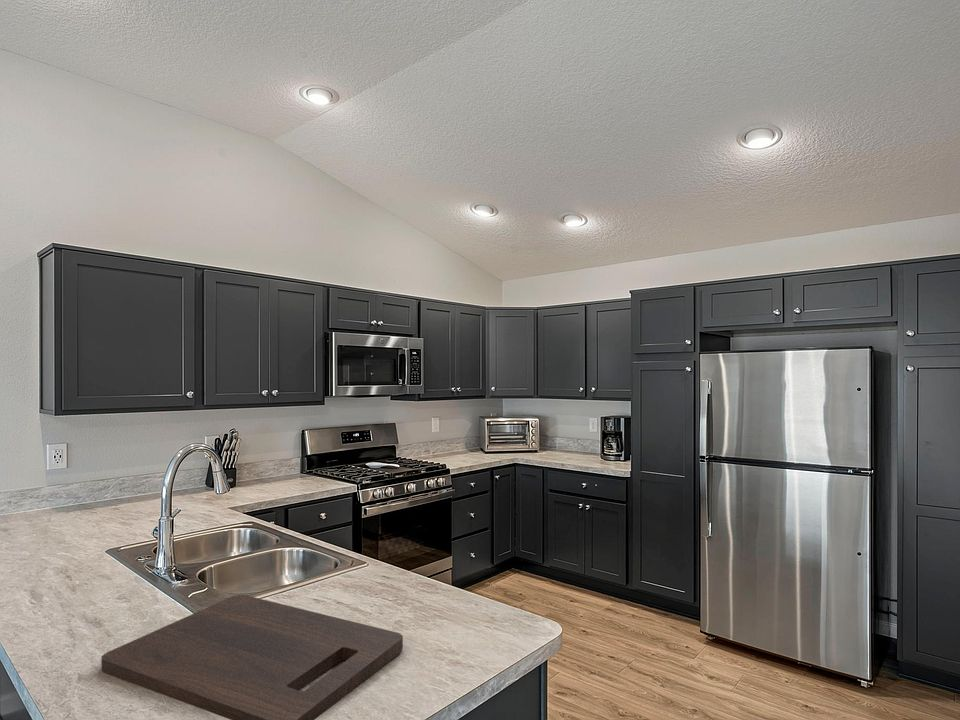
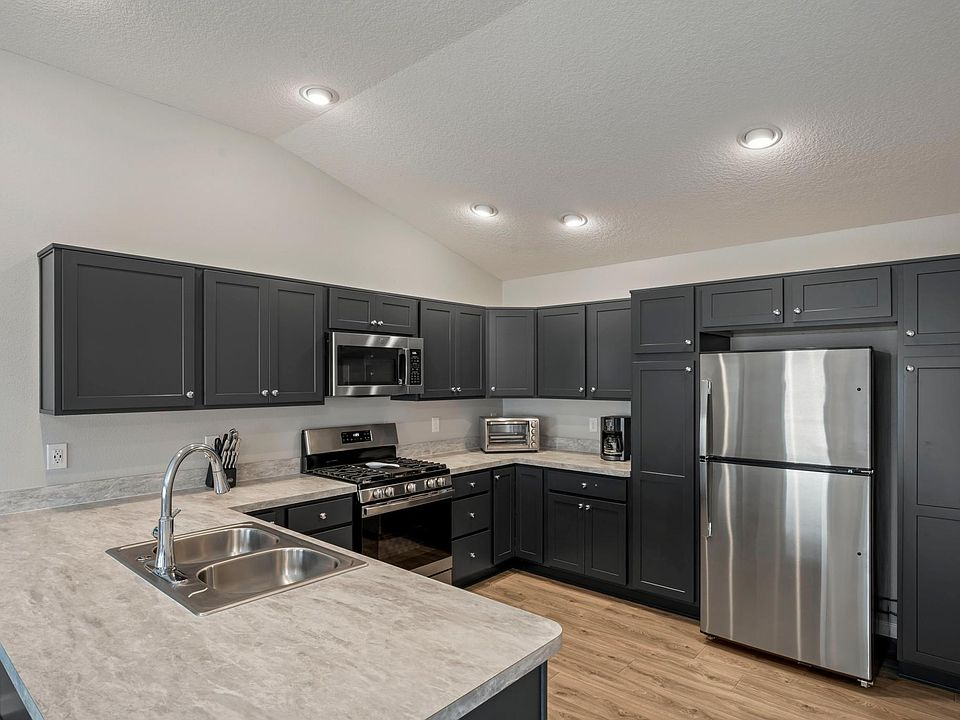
- cutting board [100,594,404,720]
